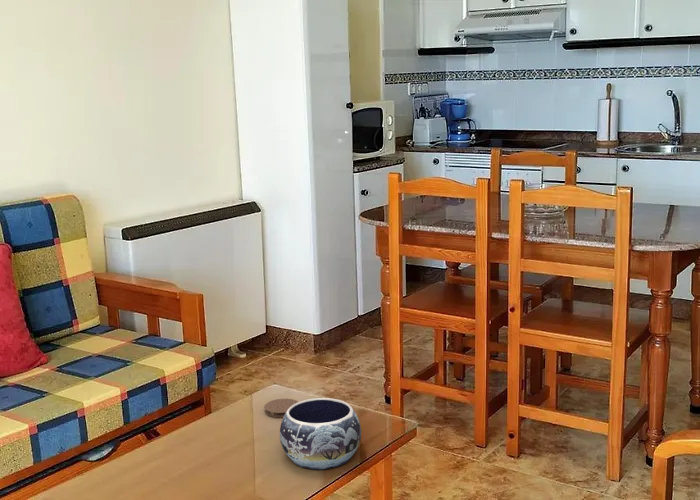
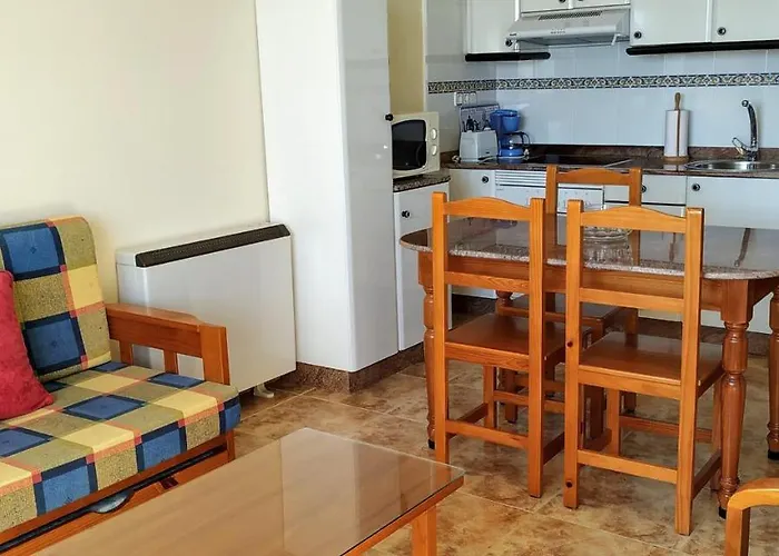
- coaster [263,398,299,418]
- decorative bowl [279,397,362,470]
